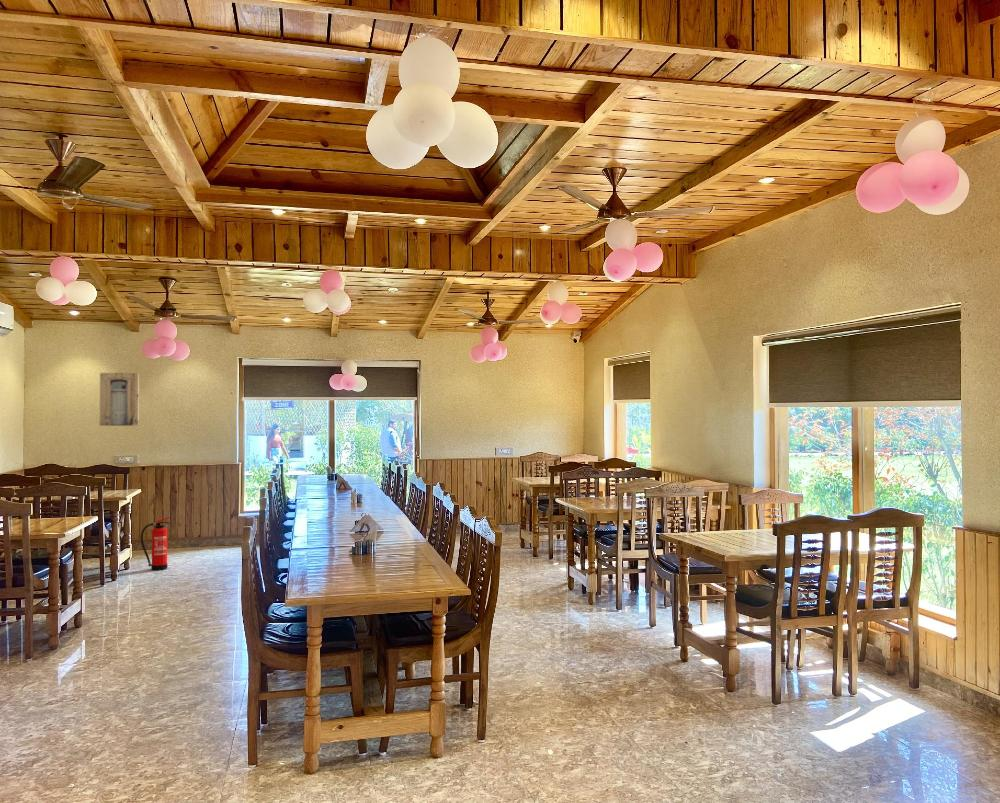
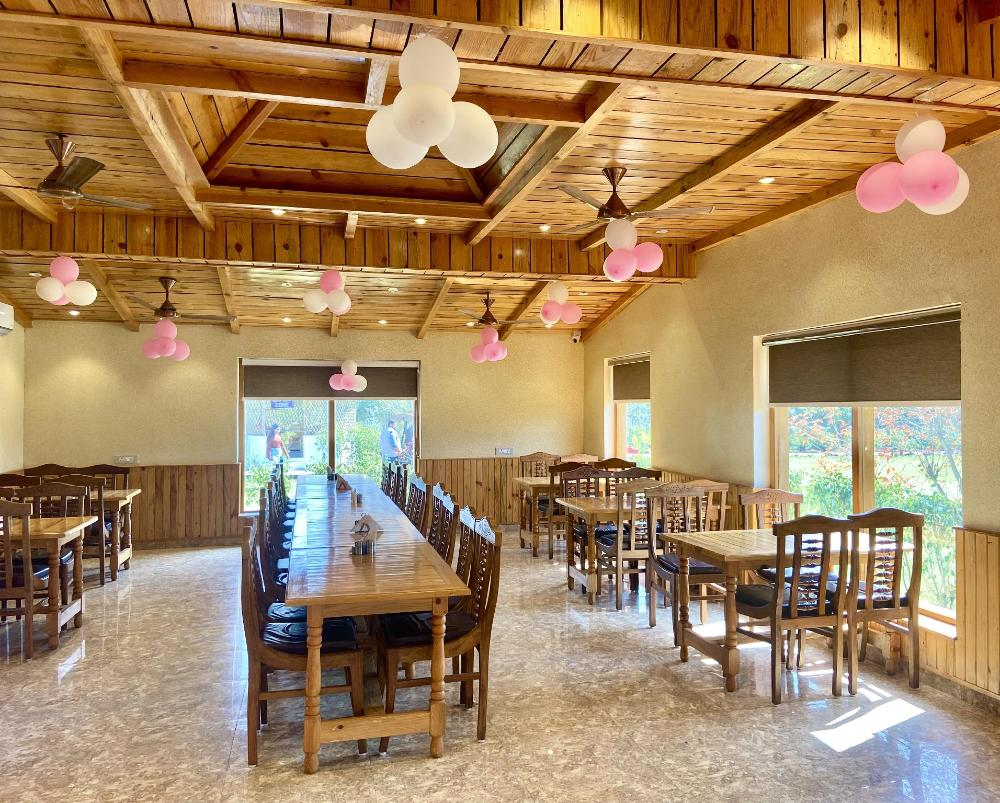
- fire extinguisher [140,516,171,571]
- wall art [99,372,140,427]
